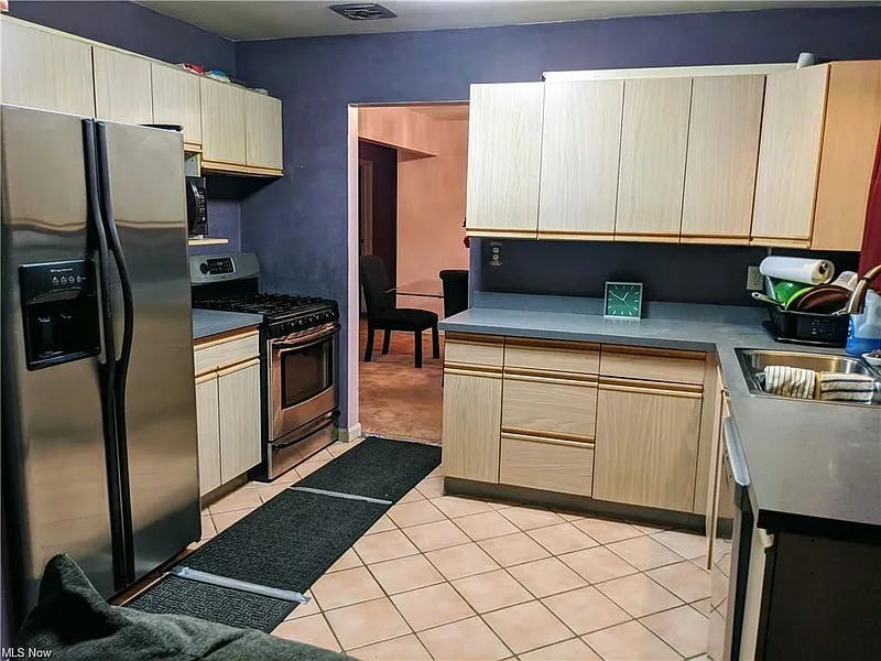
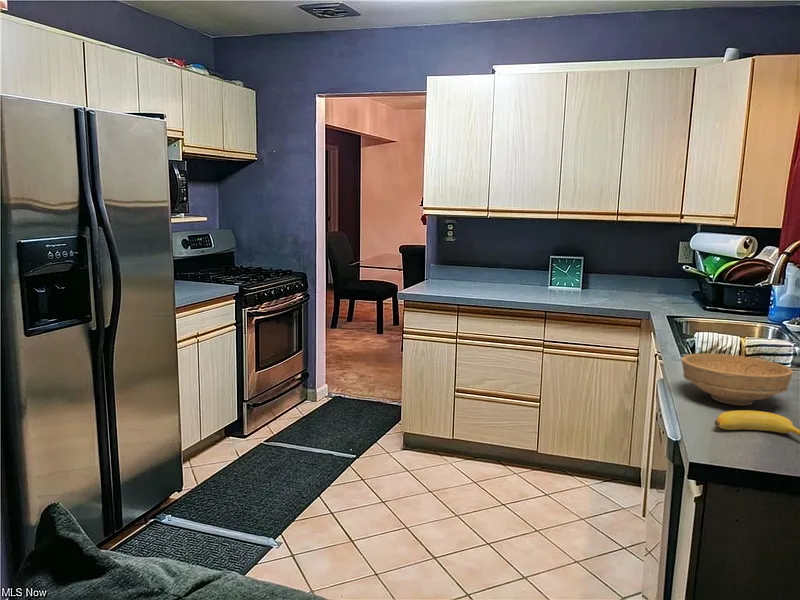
+ banana [714,409,800,437]
+ bowl [681,352,794,406]
